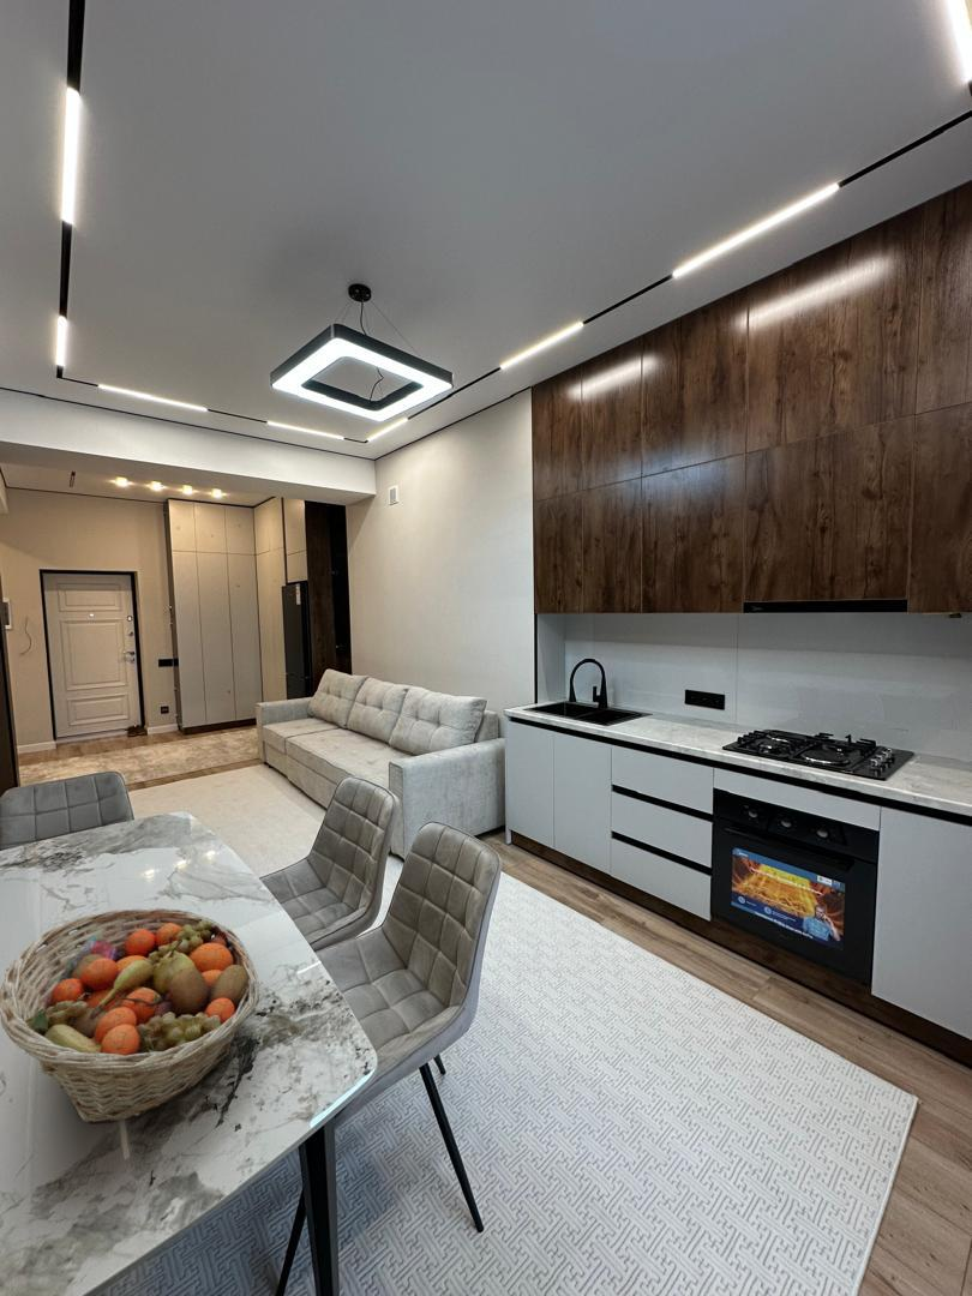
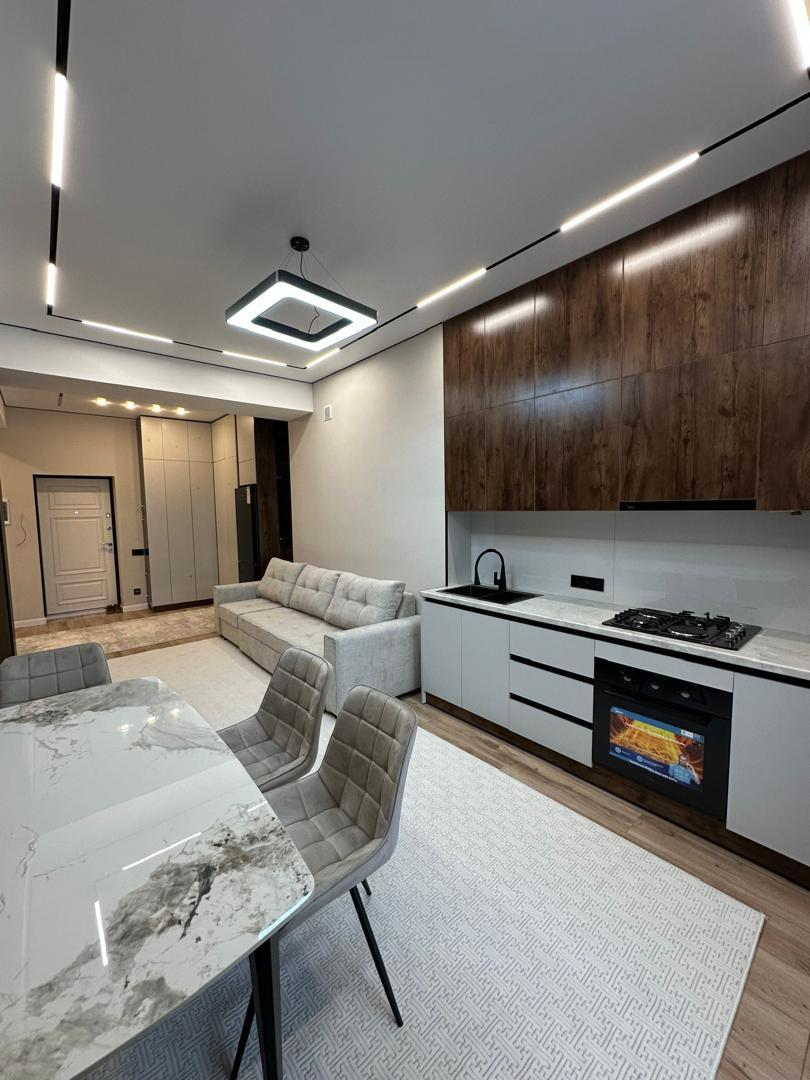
- fruit basket [0,907,260,1126]
